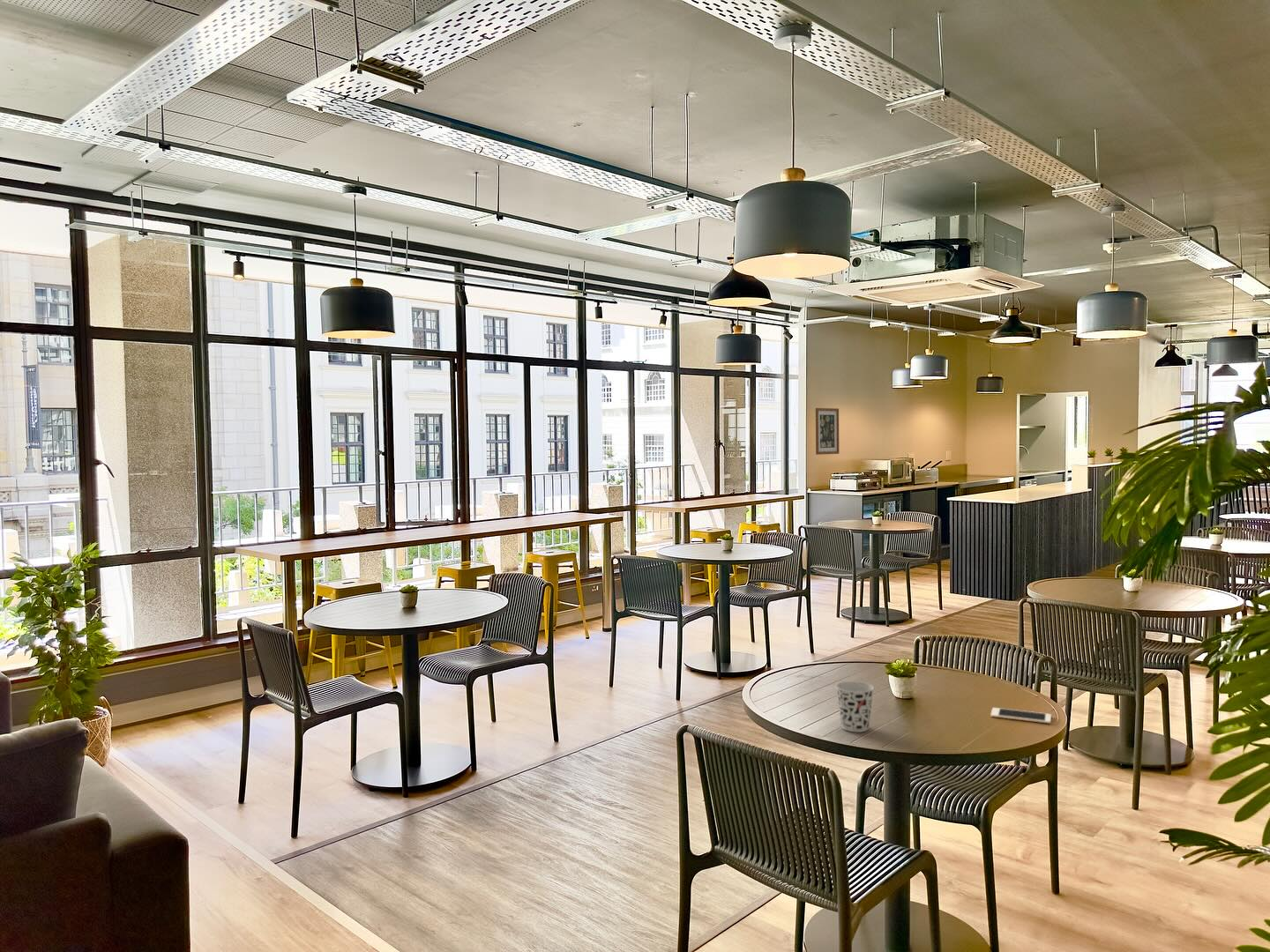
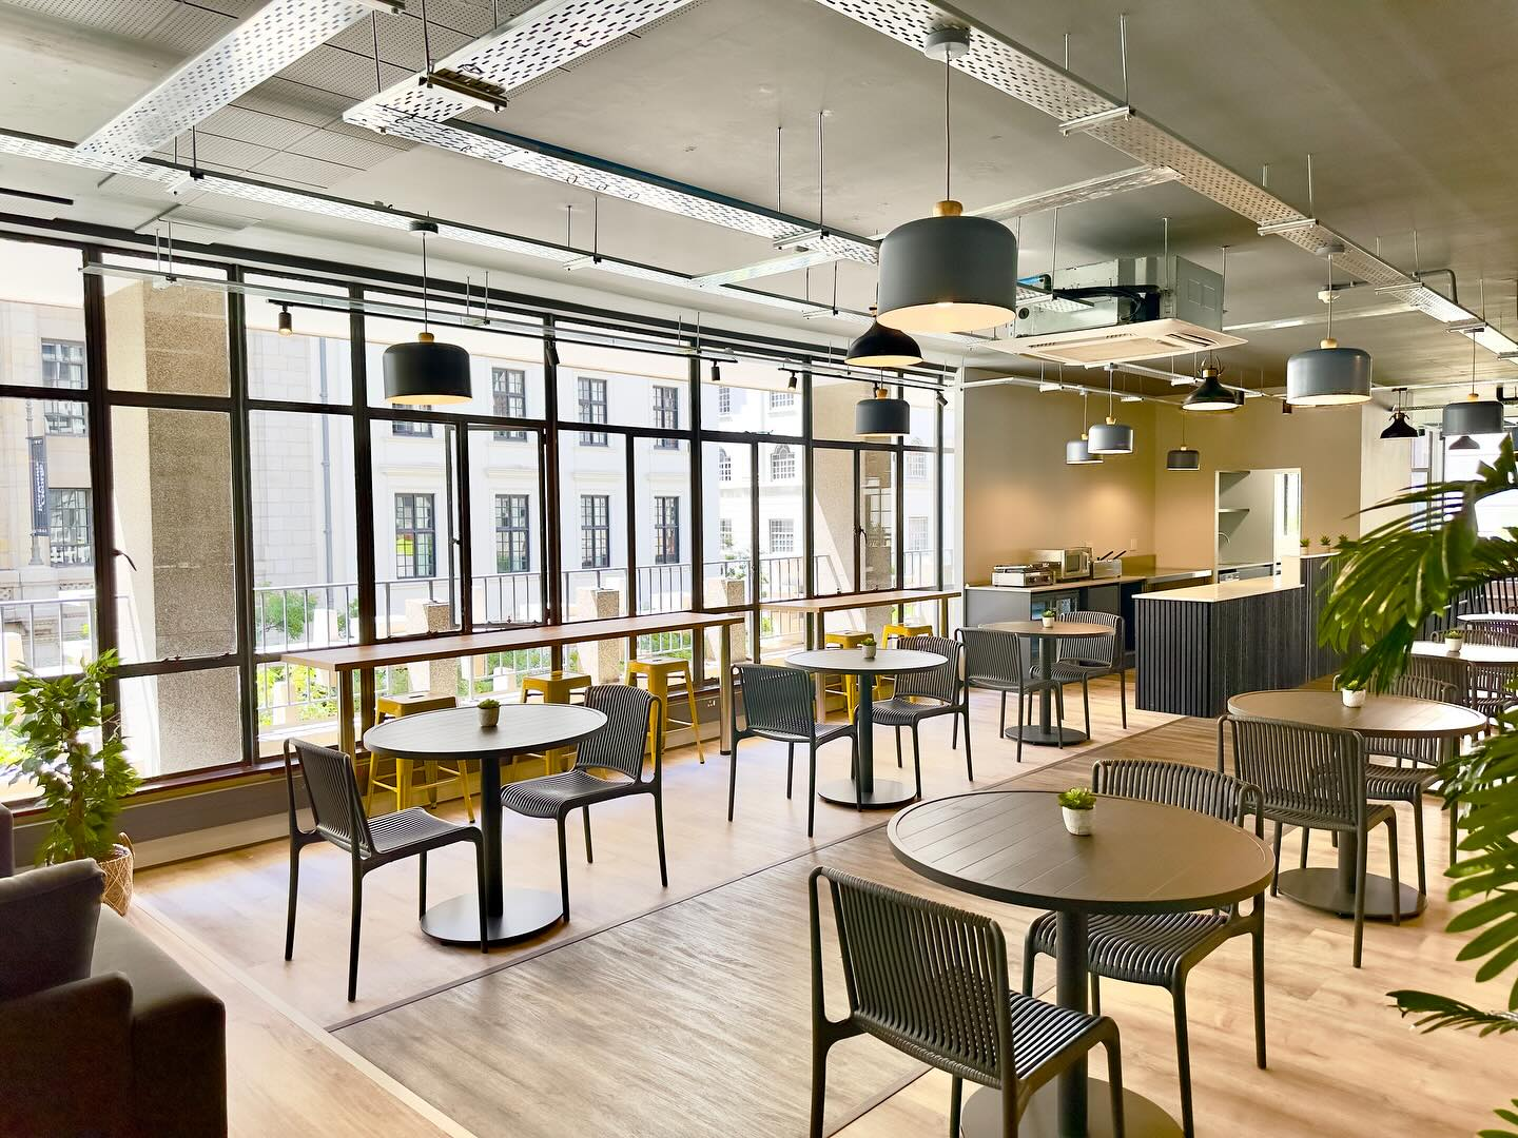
- cup [834,681,875,733]
- cell phone [990,707,1052,725]
- wall art [815,407,840,456]
